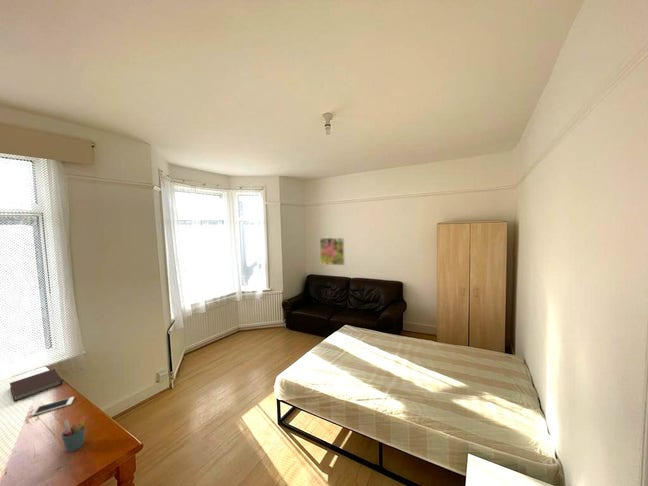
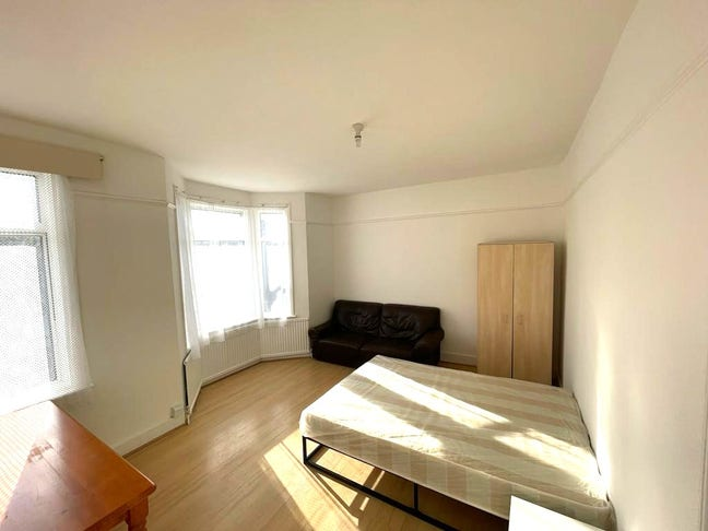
- notebook [9,368,63,403]
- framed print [319,237,346,267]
- cell phone [29,396,75,417]
- pen holder [60,417,86,453]
